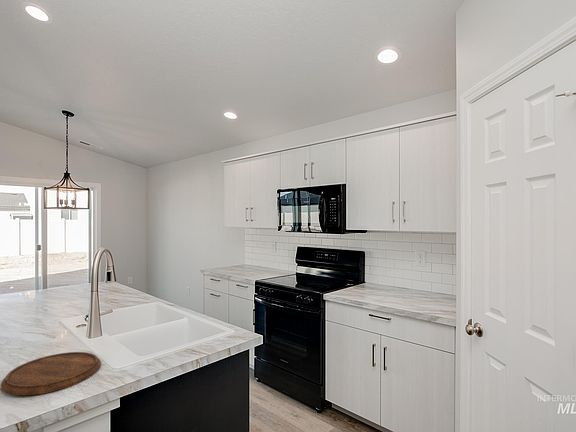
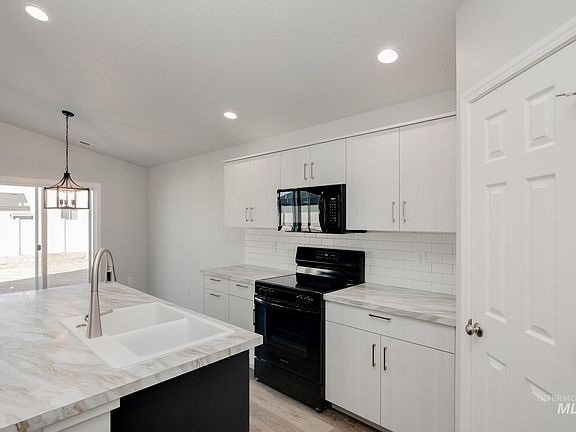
- cutting board [0,351,102,396]
